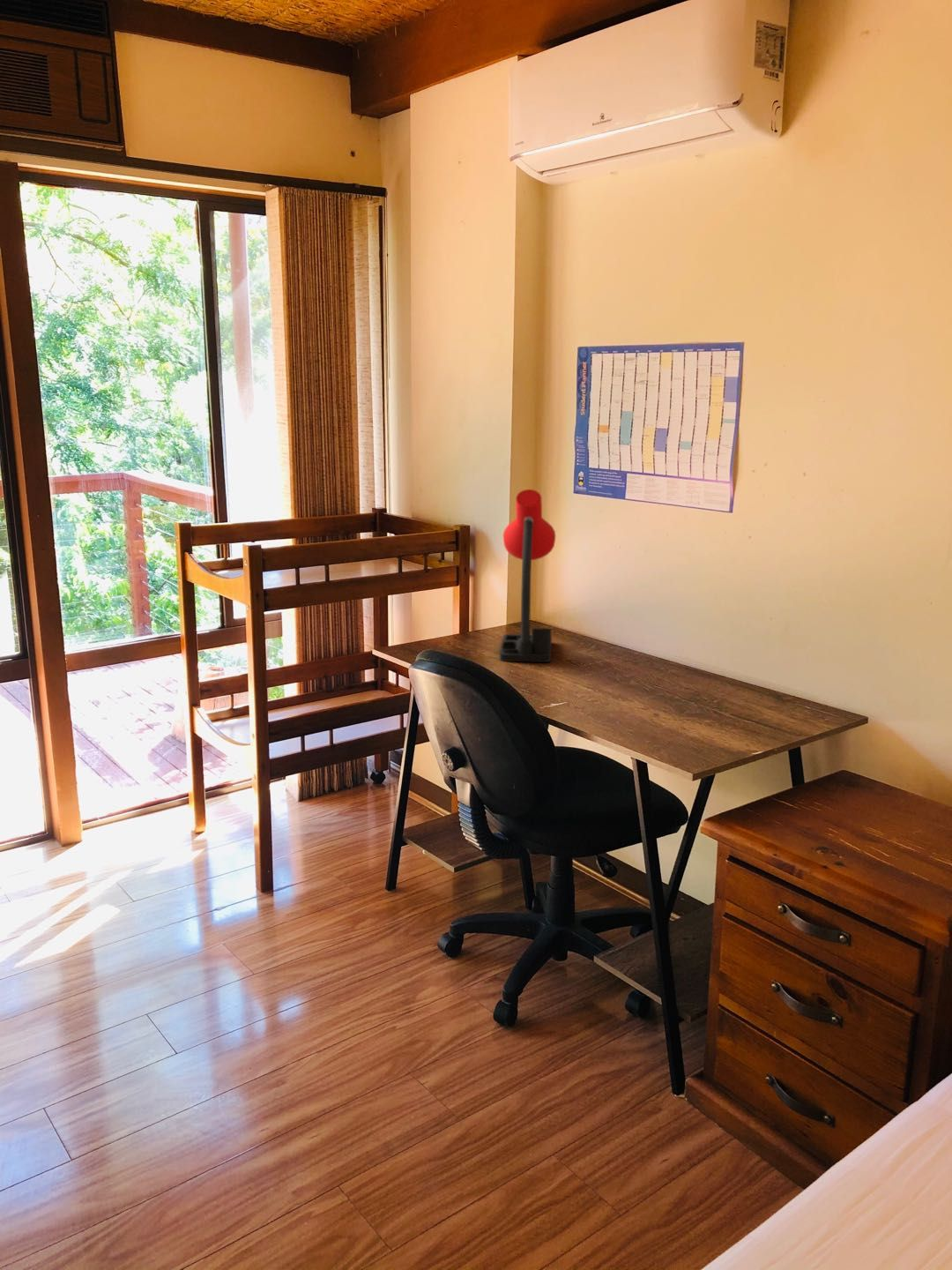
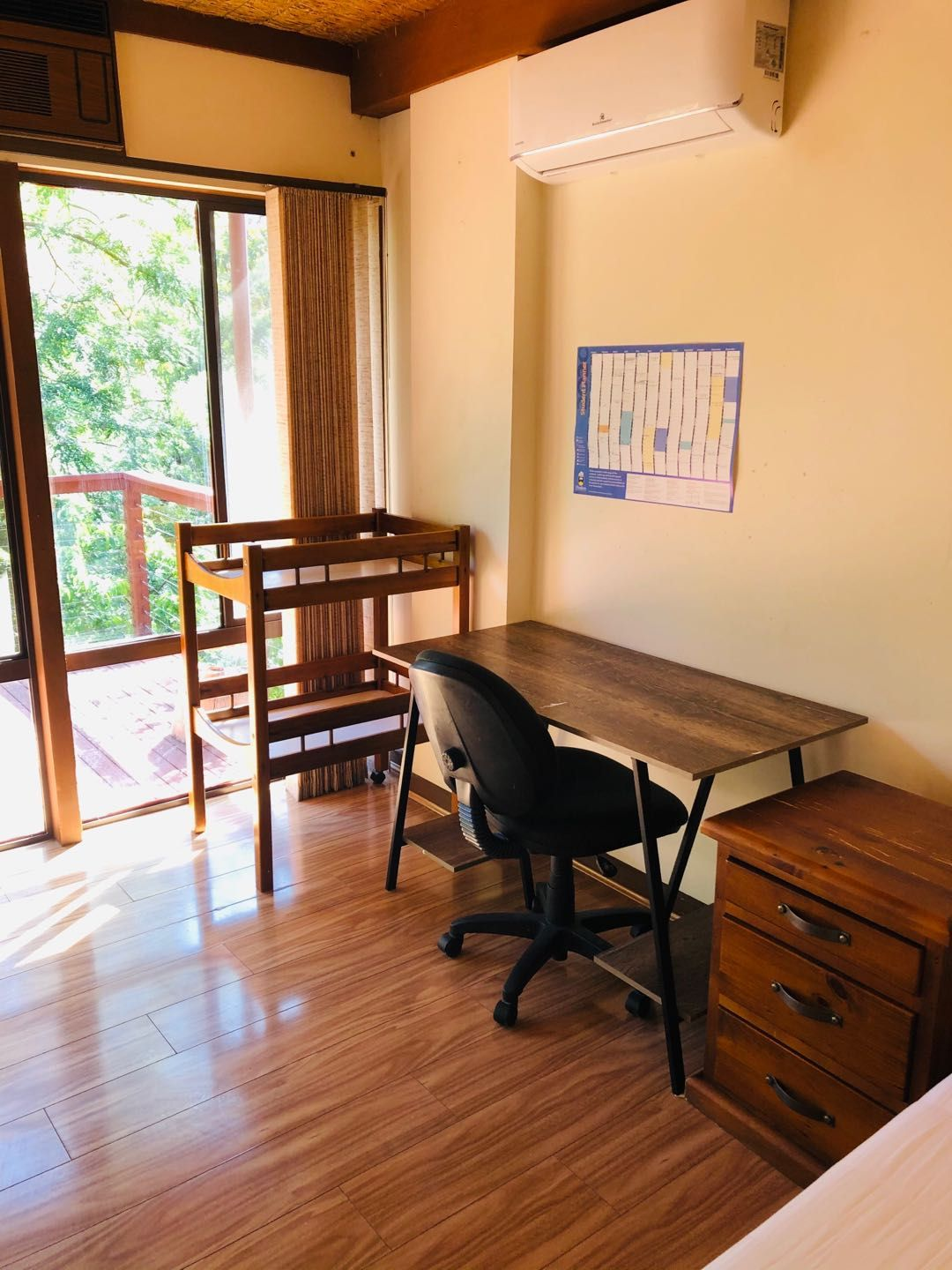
- desk lamp [499,489,556,663]
